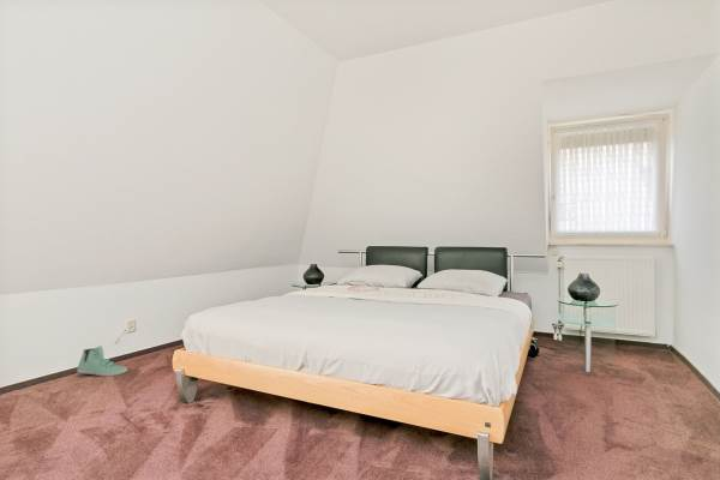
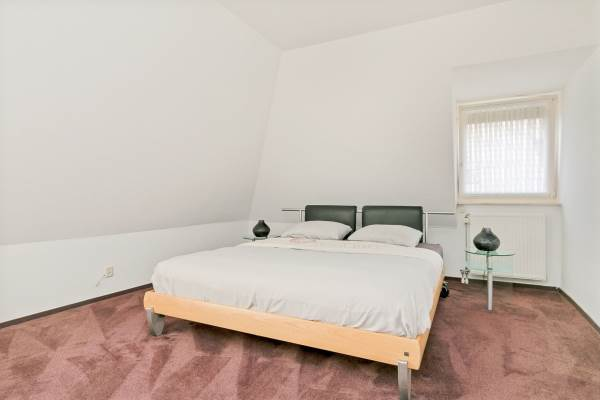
- sneaker [76,344,128,378]
